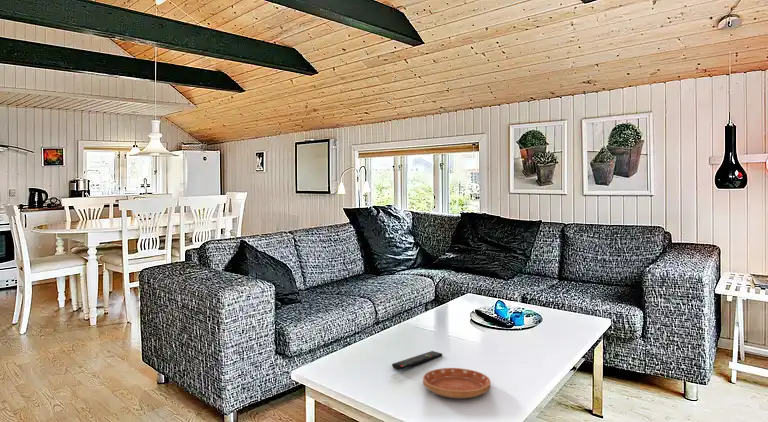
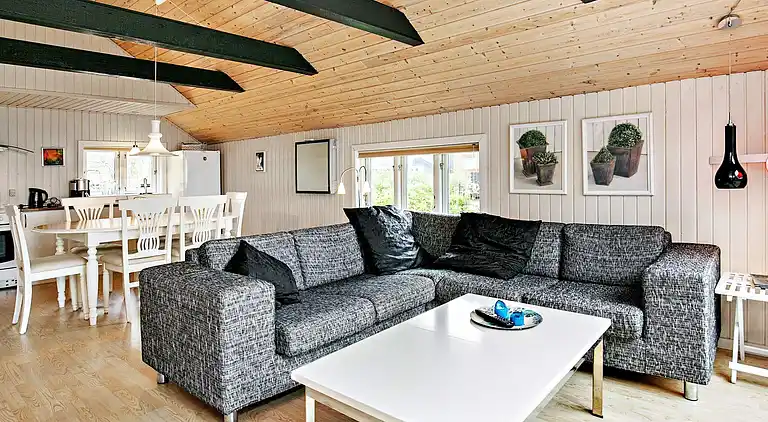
- saucer [422,367,492,399]
- remote control [391,350,443,371]
